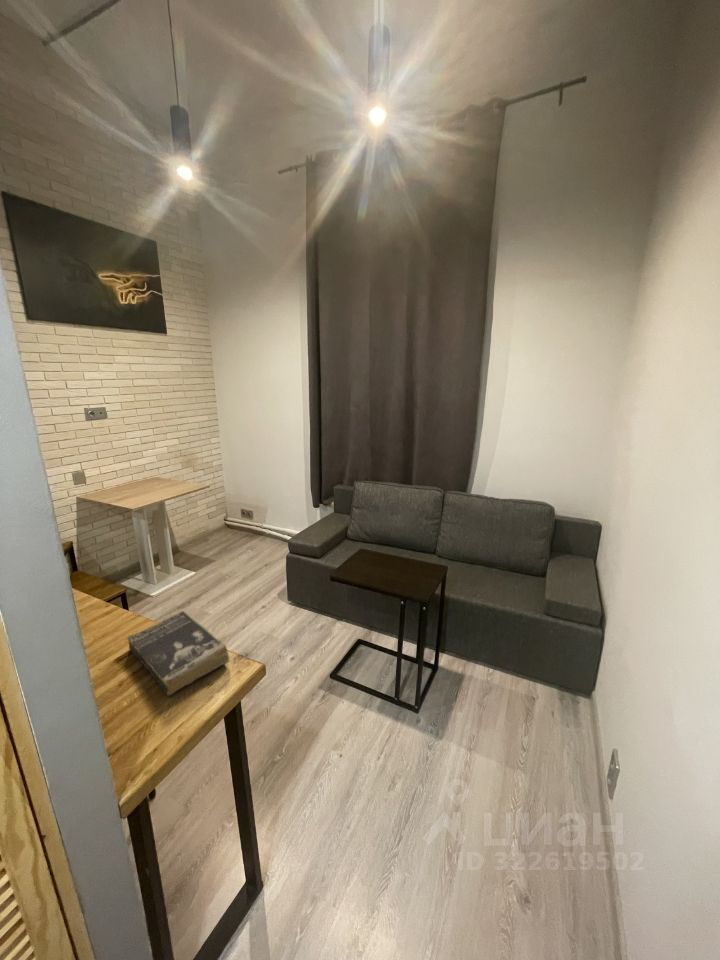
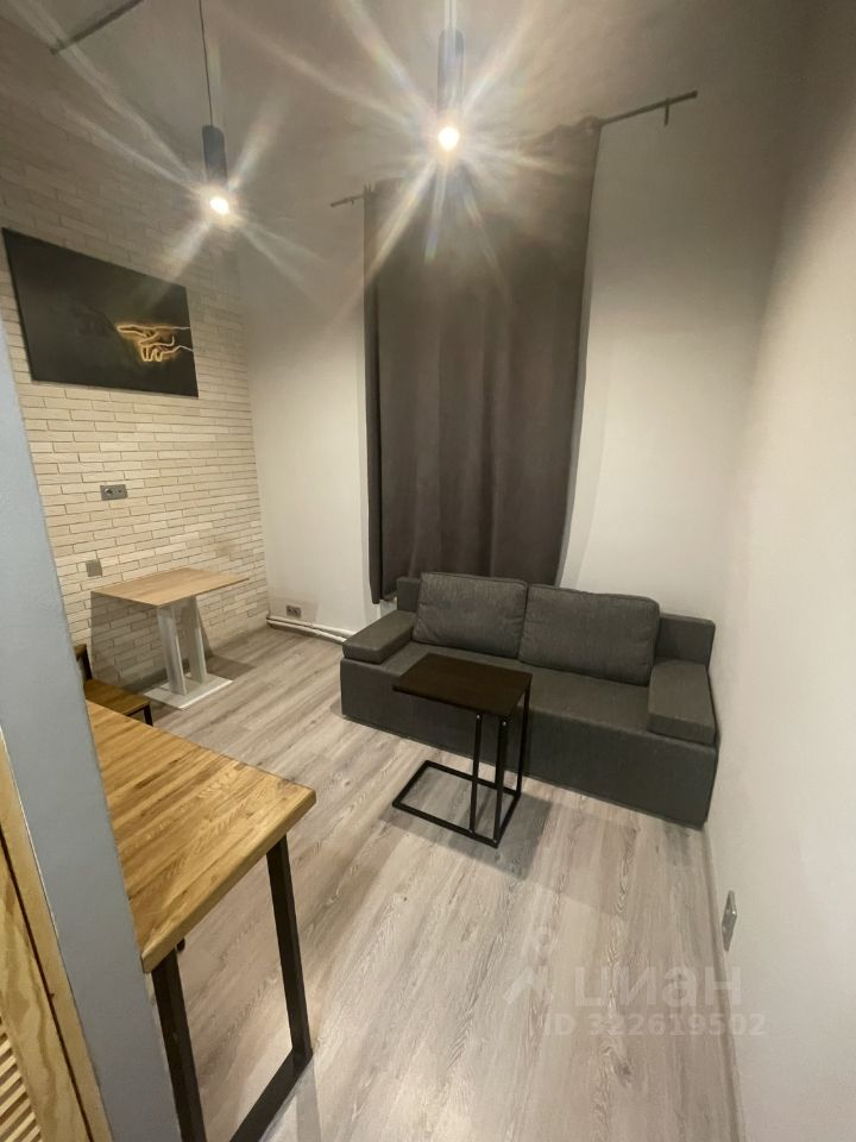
- book [126,610,230,696]
